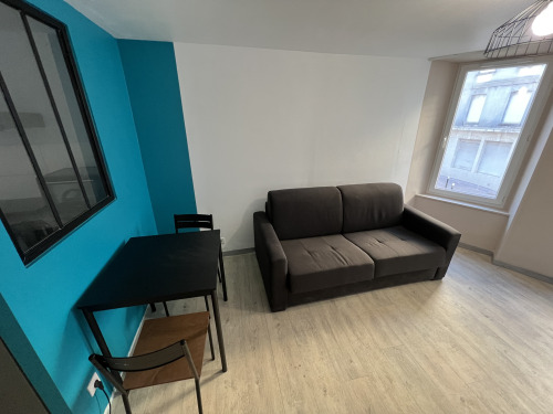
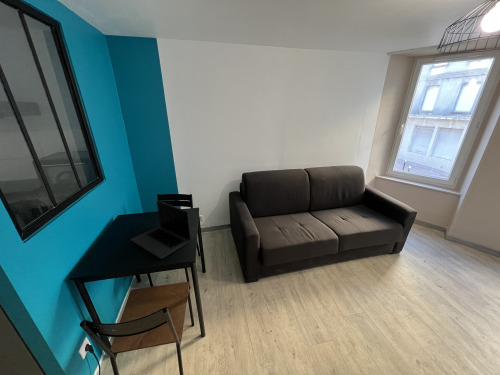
+ laptop [130,199,192,260]
